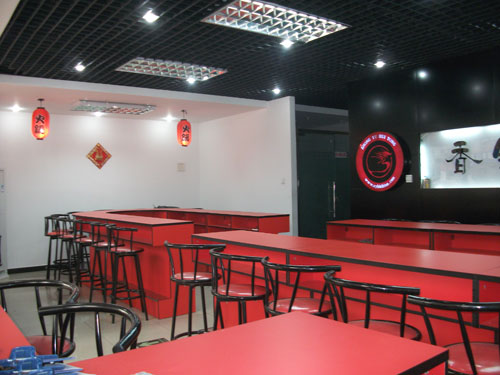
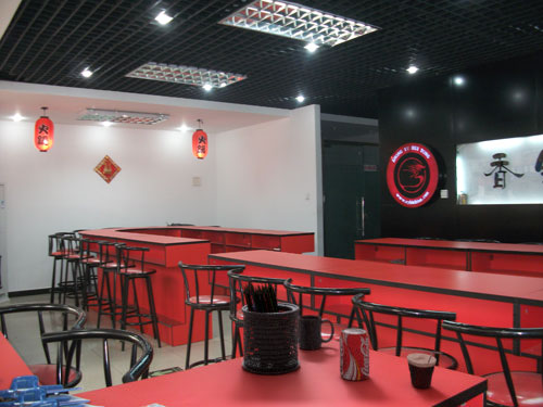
+ cup [406,351,444,390]
+ pen holder [240,280,301,376]
+ soda can [338,327,370,381]
+ mug [298,314,336,351]
